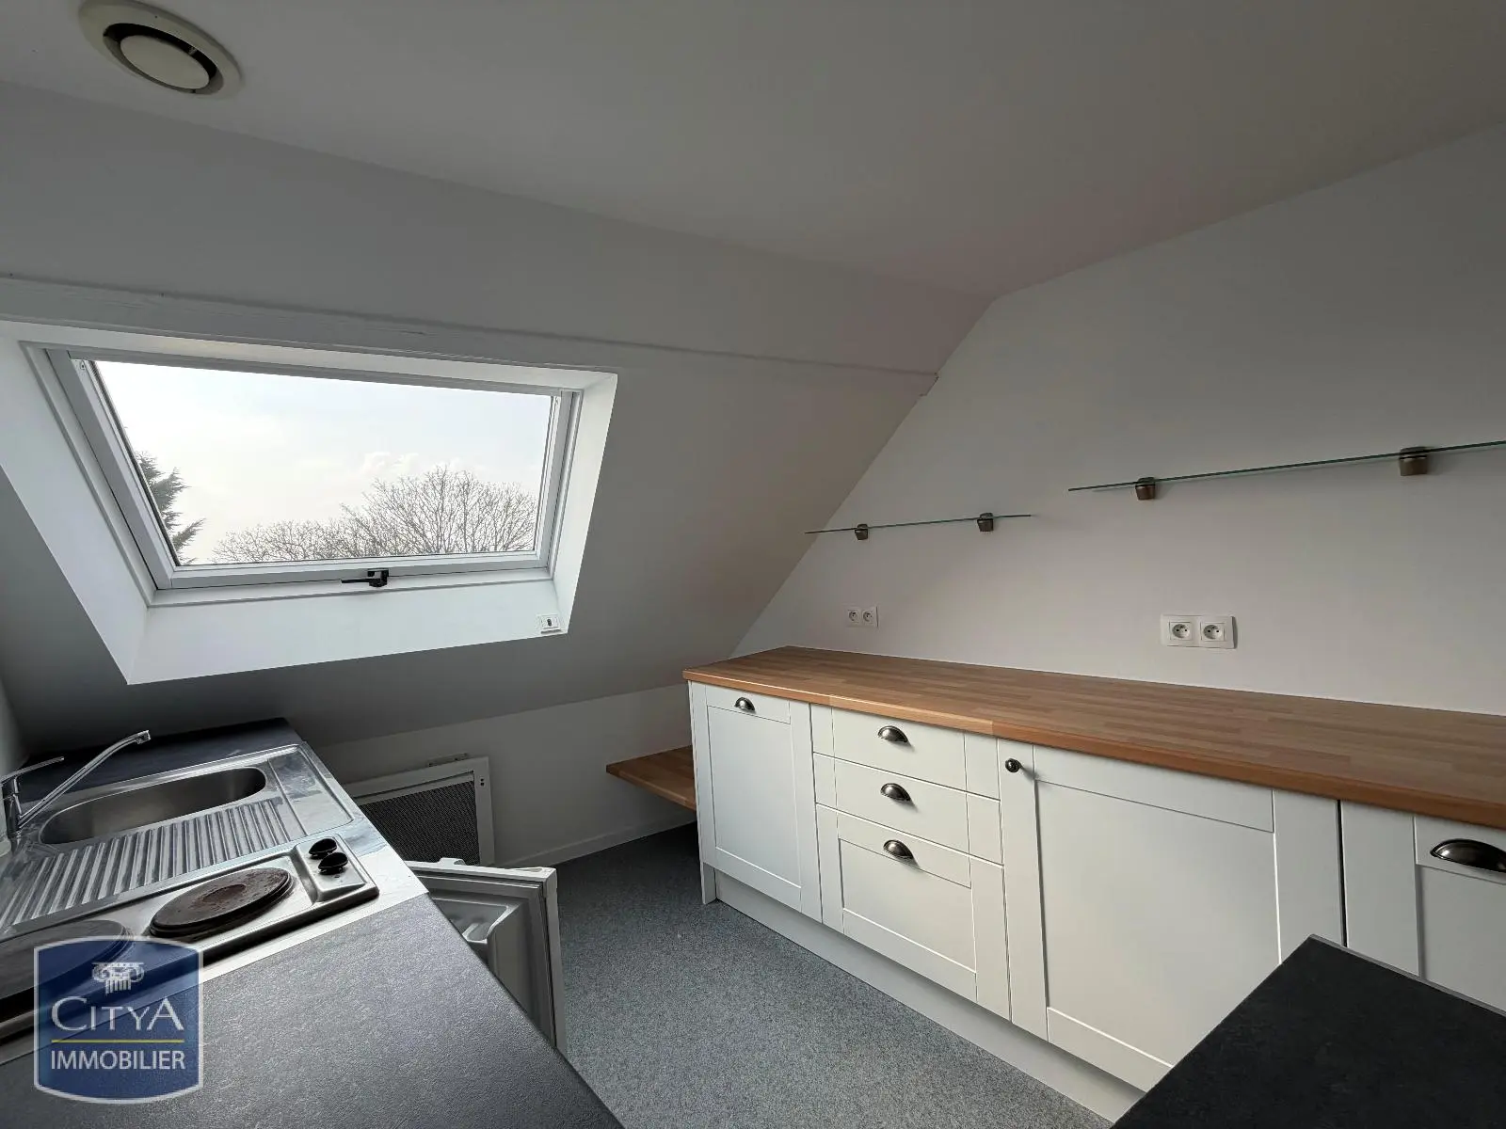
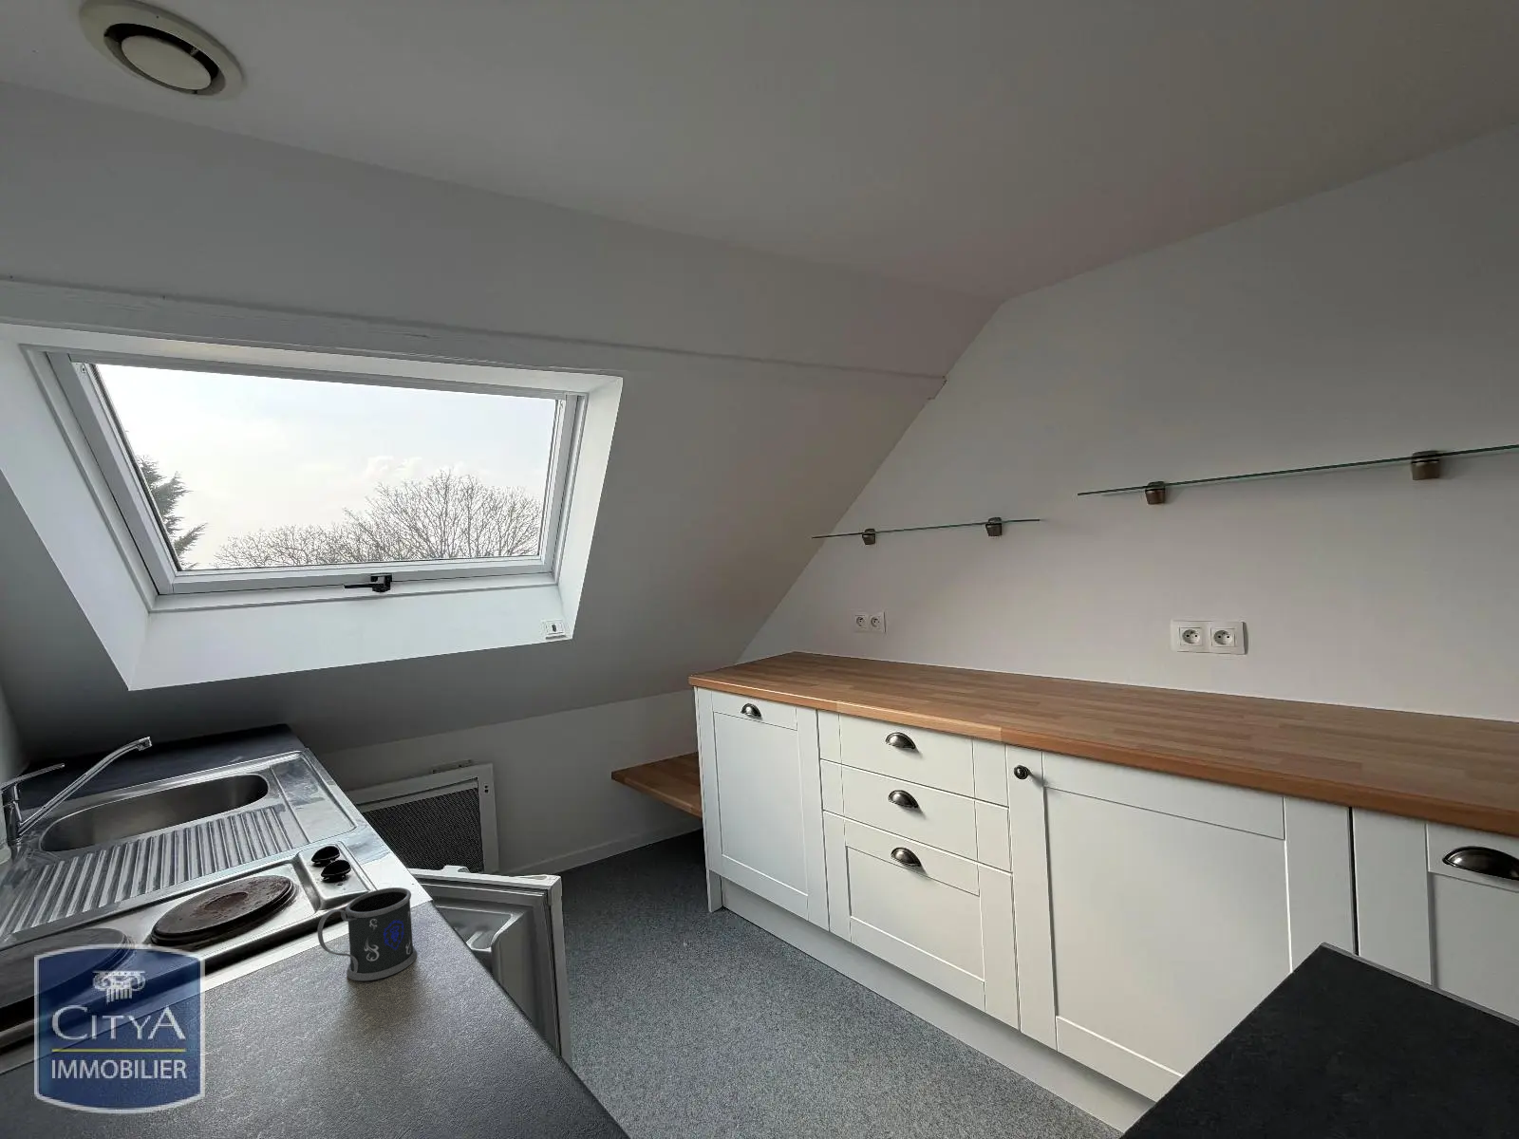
+ mug [316,887,417,981]
